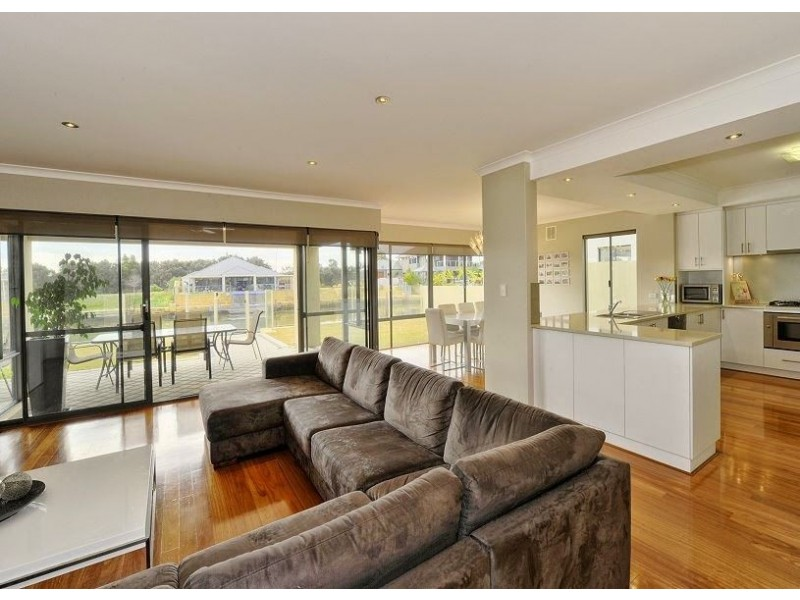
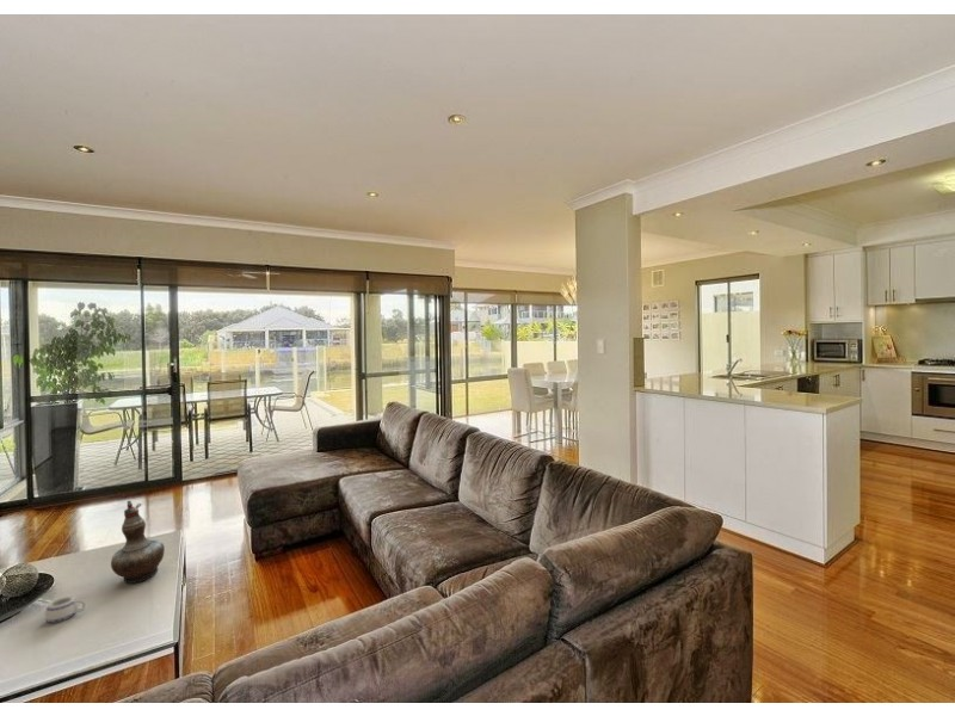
+ decorative vase [110,500,166,585]
+ mug [44,595,87,624]
